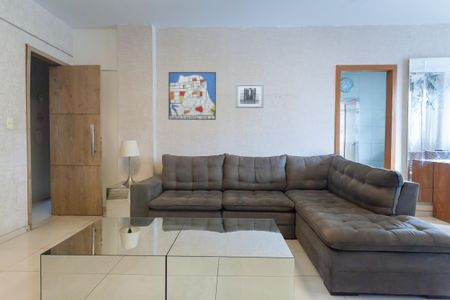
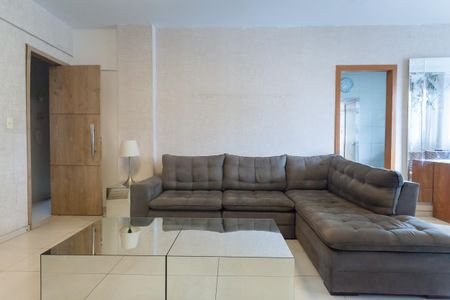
- wall art [235,83,264,109]
- wall art [168,71,217,121]
